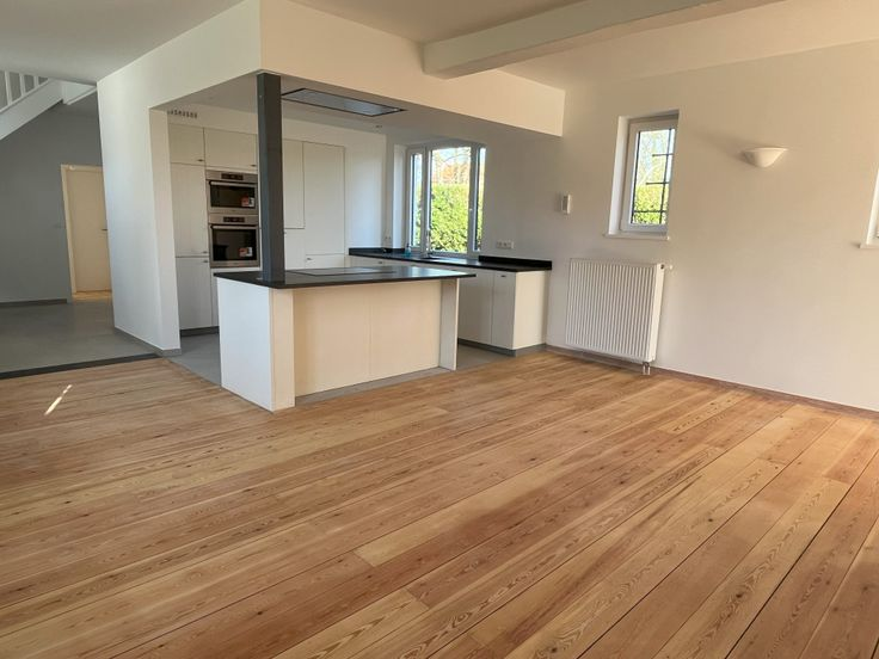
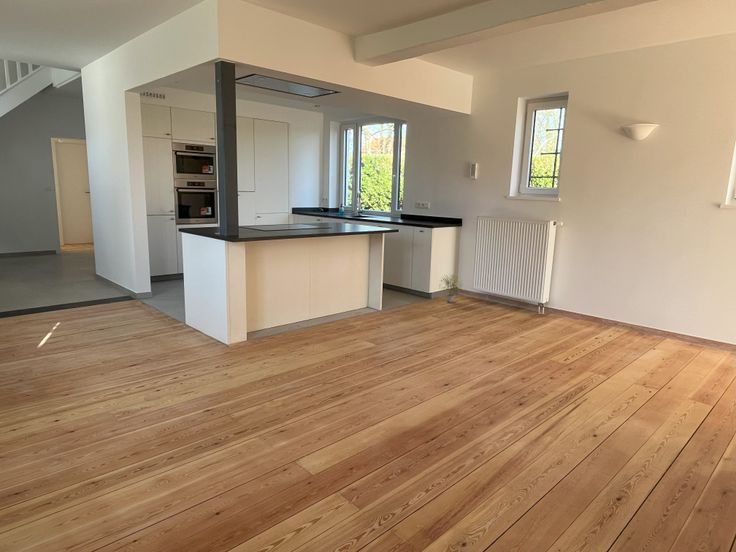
+ potted plant [437,273,465,303]
